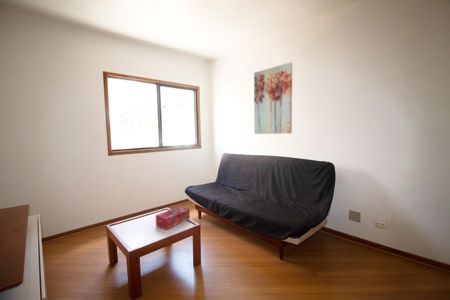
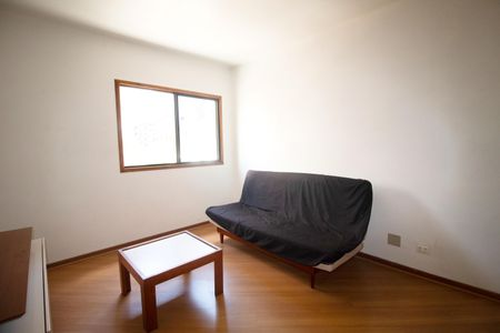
- wall art [253,61,293,135]
- tissue box [155,205,191,231]
